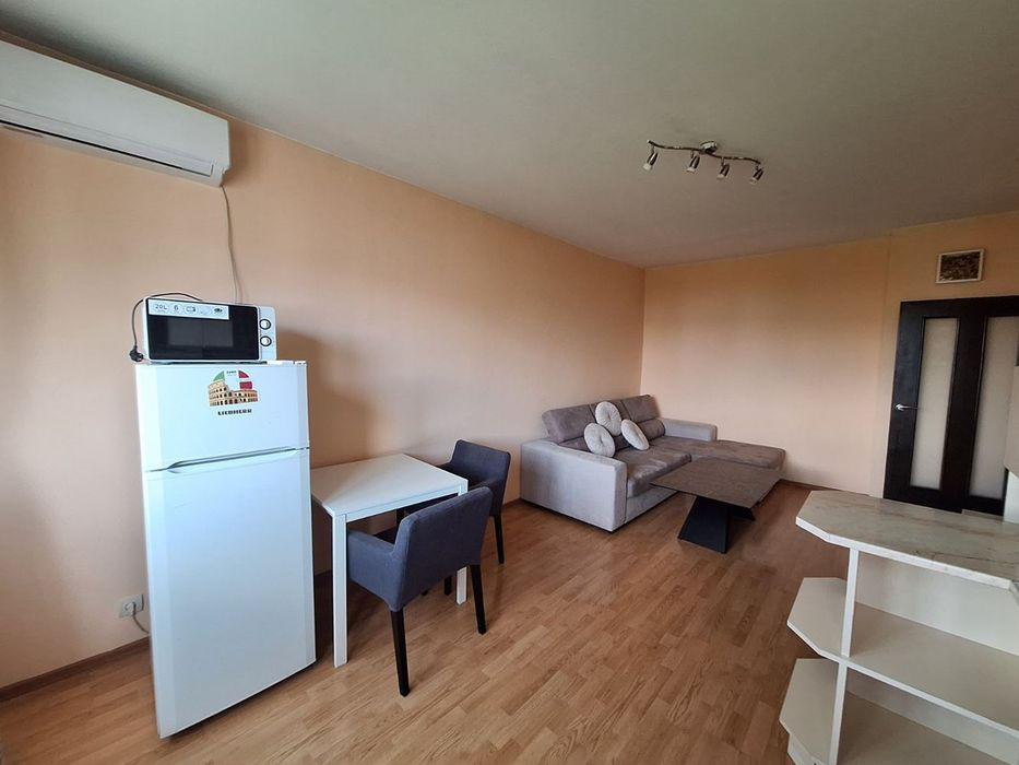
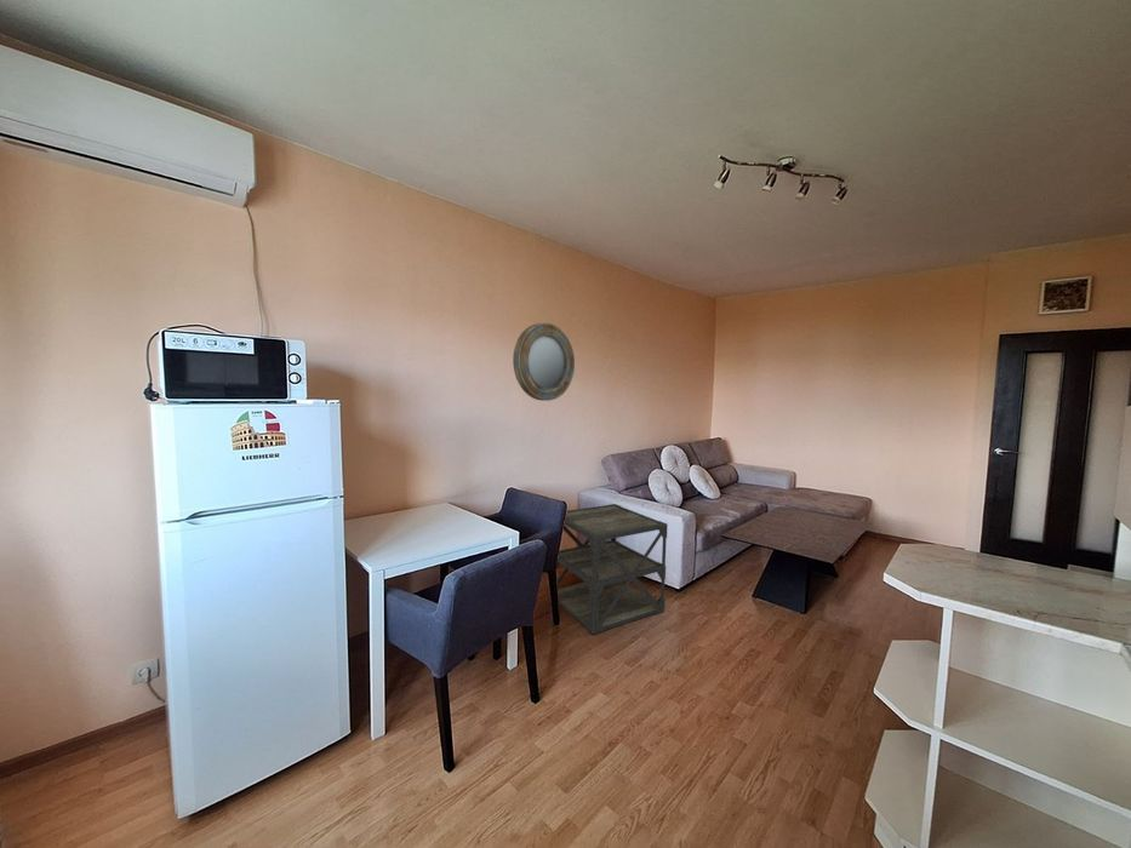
+ home mirror [512,322,576,402]
+ side table [547,503,669,636]
